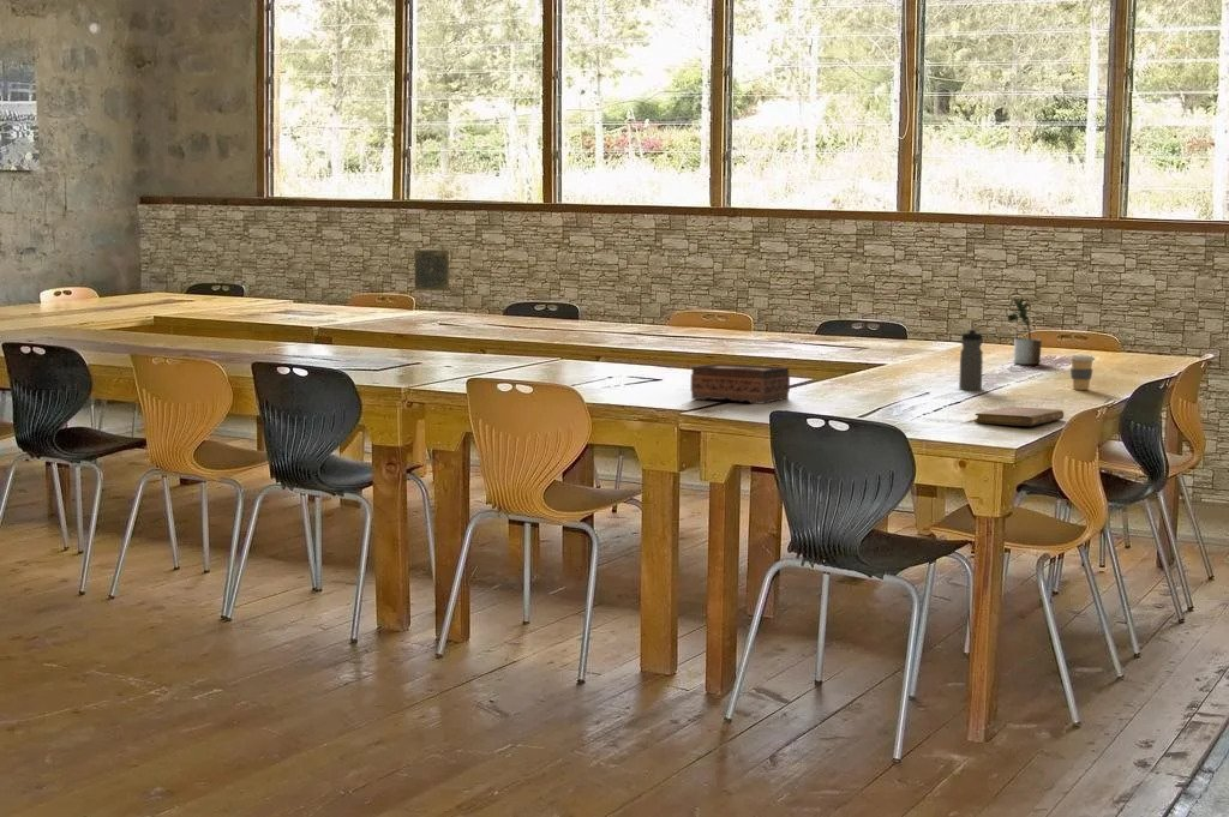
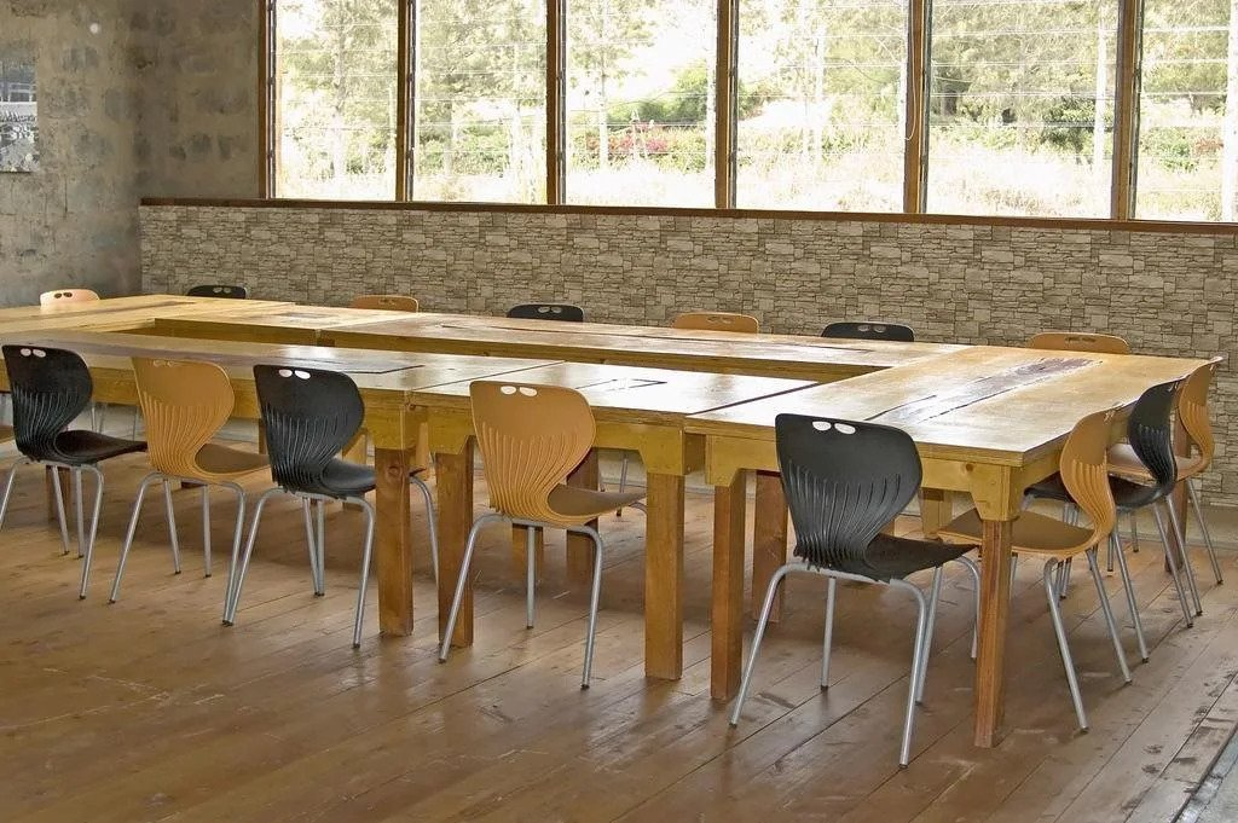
- water bottle [958,328,984,391]
- notebook [973,406,1065,427]
- tissue box [690,362,791,406]
- potted plant [1006,296,1043,366]
- coffee cup [1068,354,1096,391]
- decorative tile [413,248,450,292]
